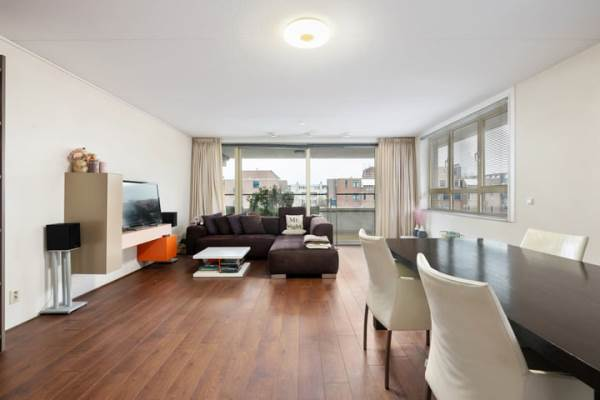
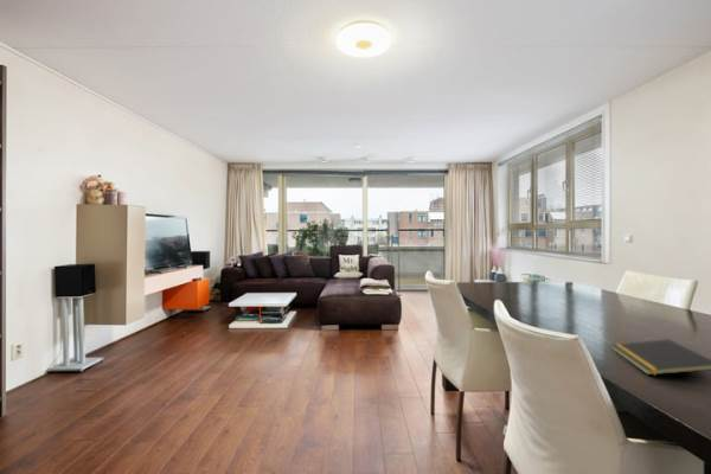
+ notepad [610,338,711,376]
